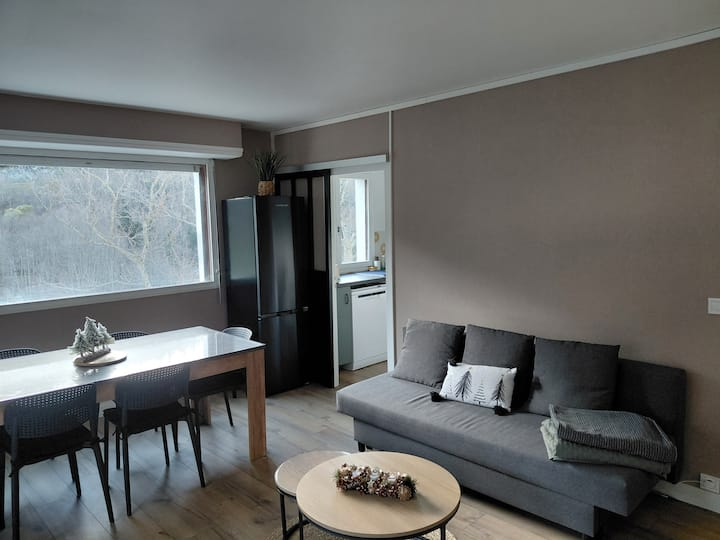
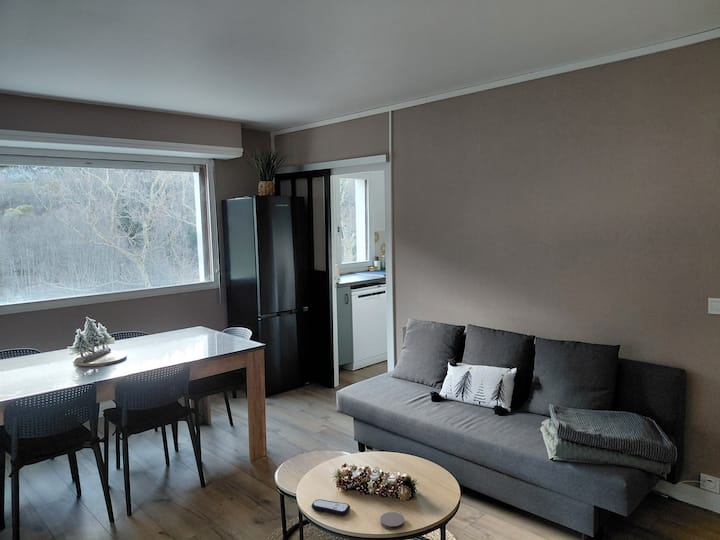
+ remote control [311,498,351,517]
+ coaster [379,511,406,530]
